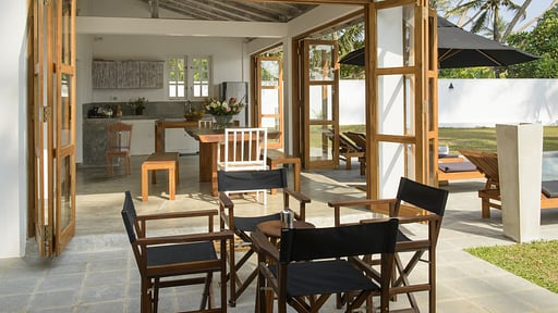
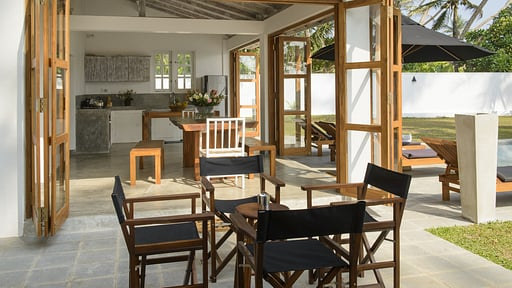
- dining chair [105,121,134,177]
